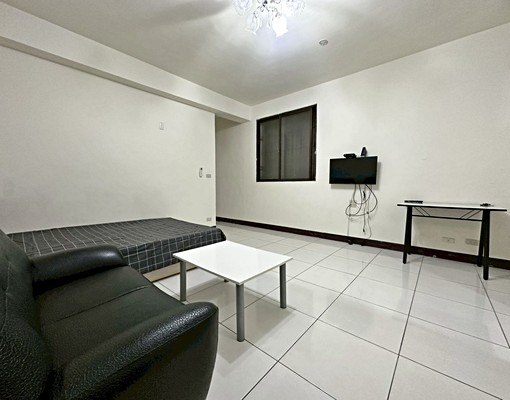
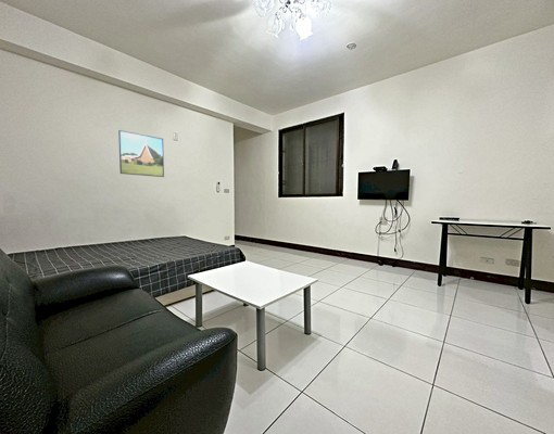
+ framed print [117,129,165,178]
